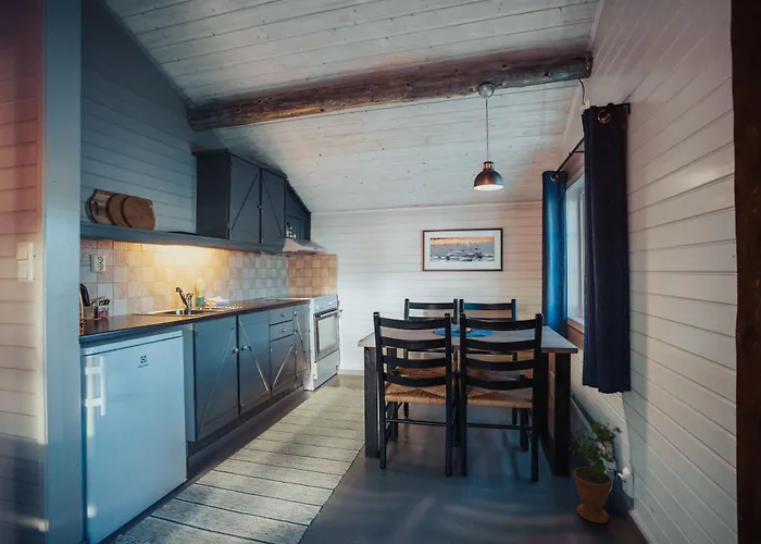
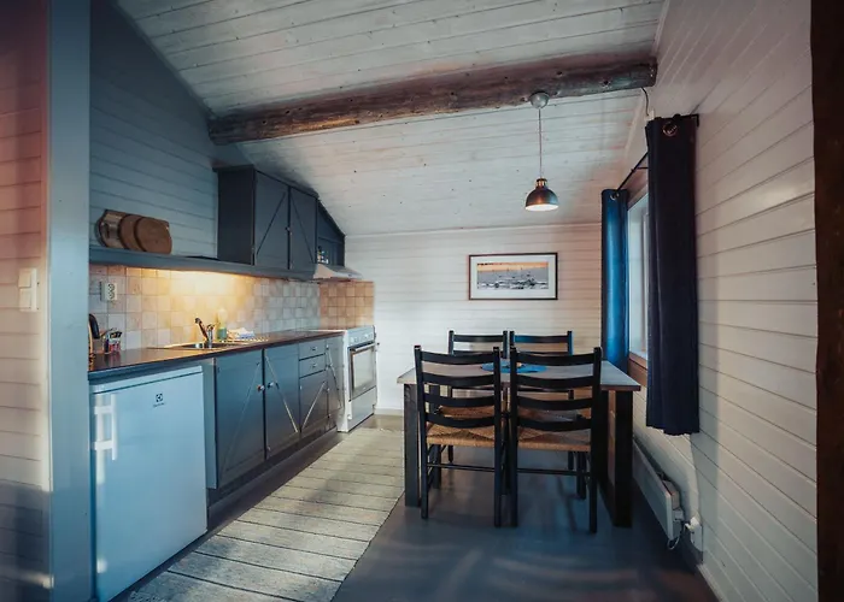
- potted plant [567,417,624,524]
